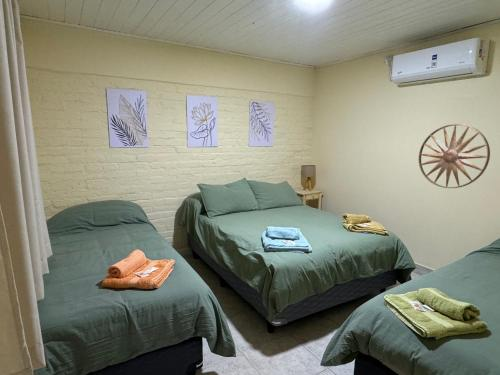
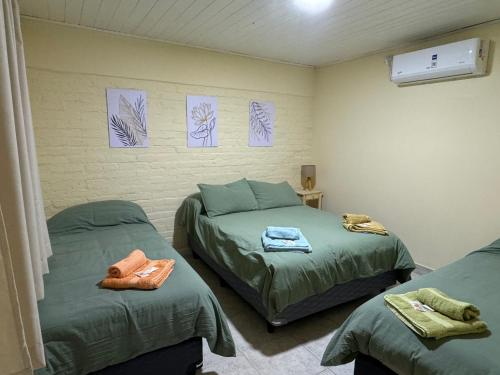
- wall art [418,123,491,189]
